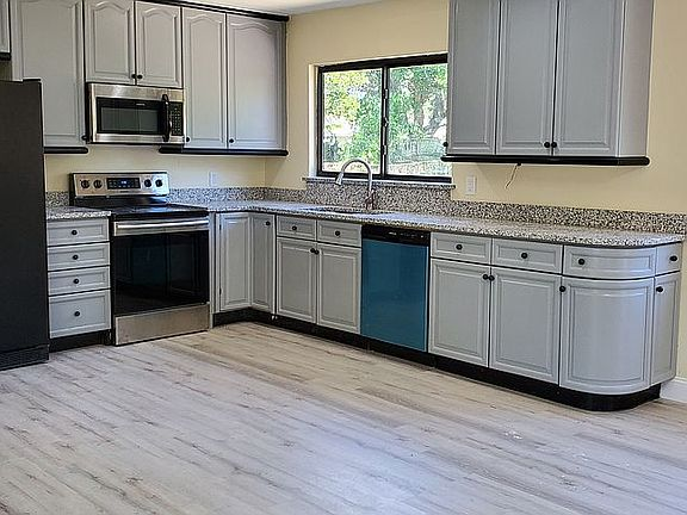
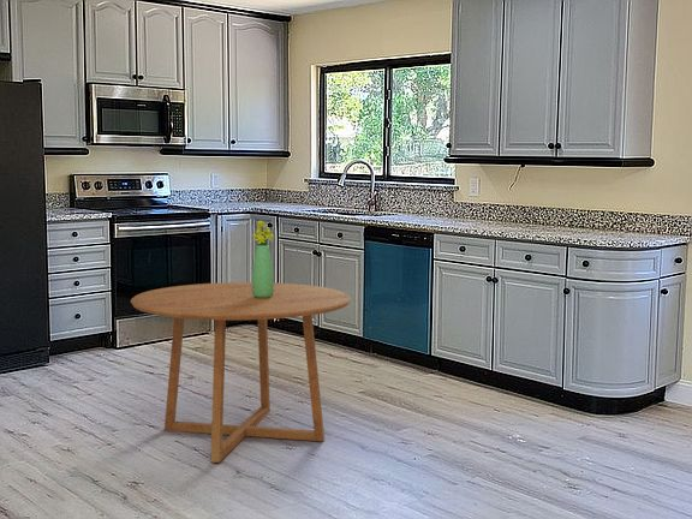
+ bouquet [251,220,275,298]
+ dining table [130,281,352,464]
